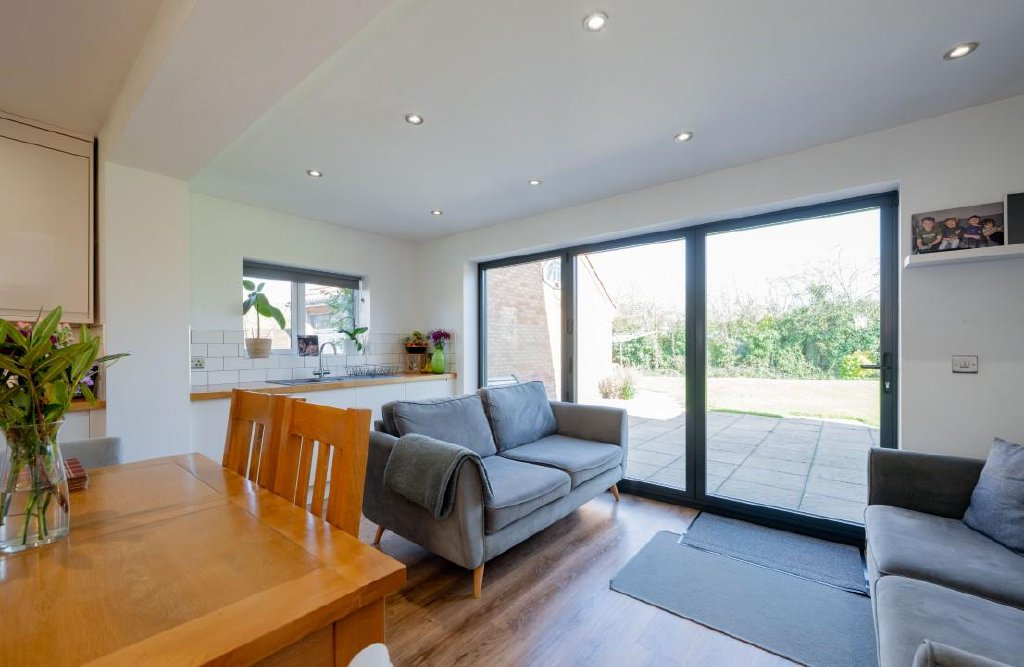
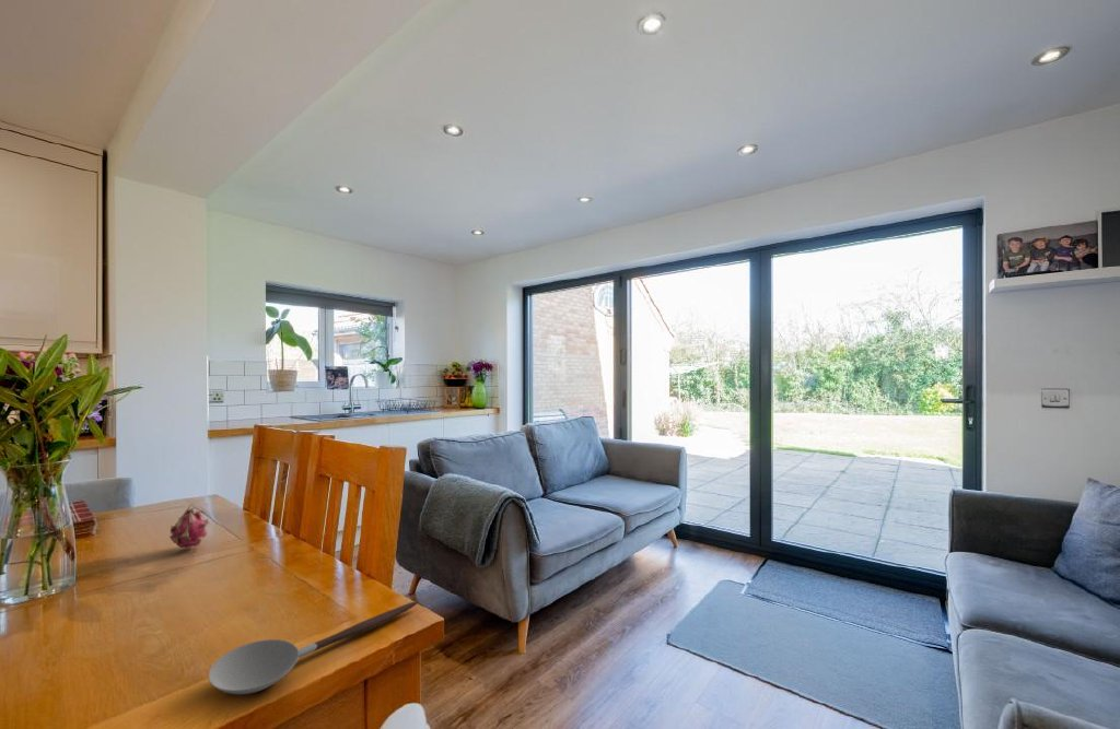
+ spoon [208,600,419,695]
+ fruit [168,502,210,551]
